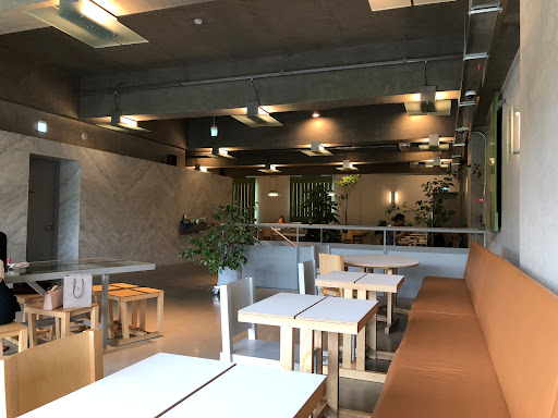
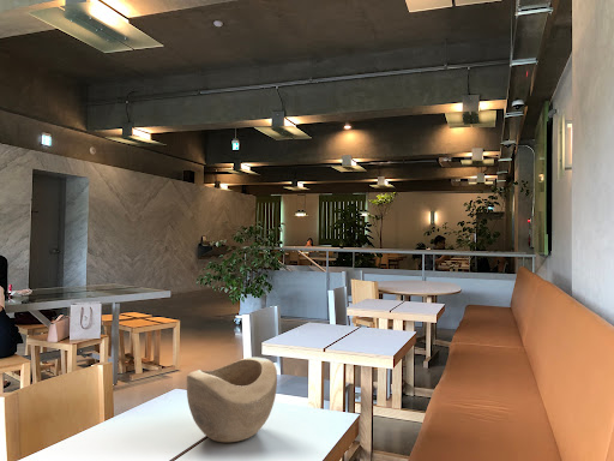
+ decorative bowl [186,357,278,443]
